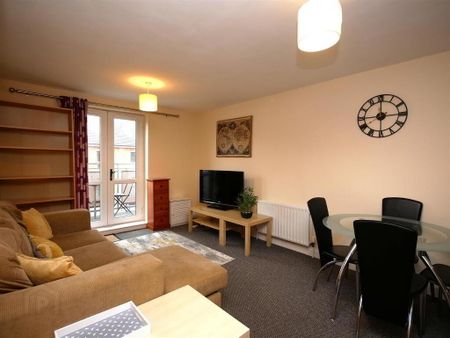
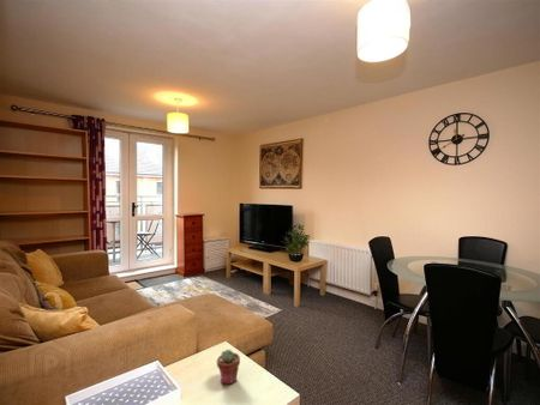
+ potted succulent [216,349,241,386]
